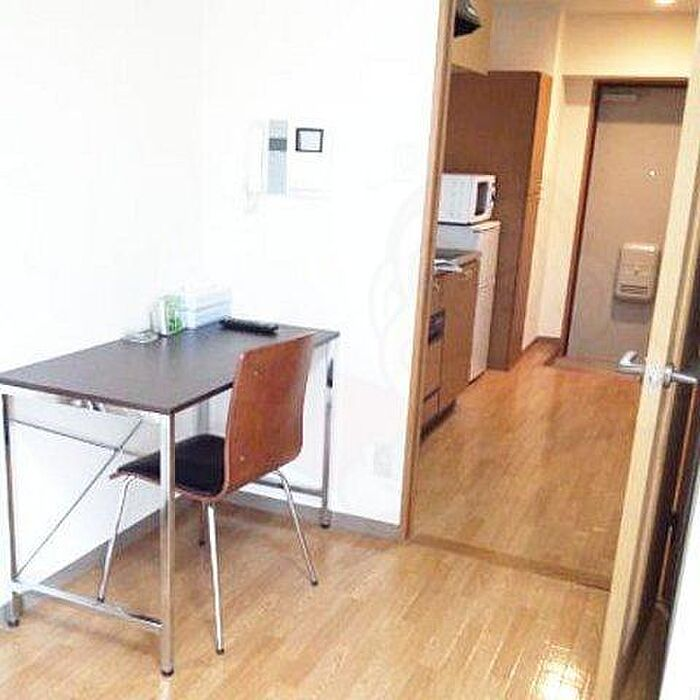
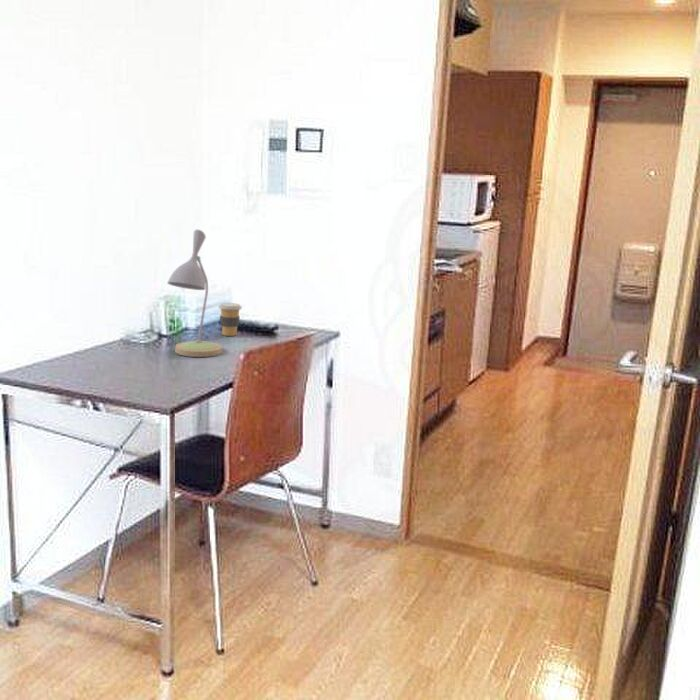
+ desk lamp [167,229,223,358]
+ coffee cup [218,302,243,337]
